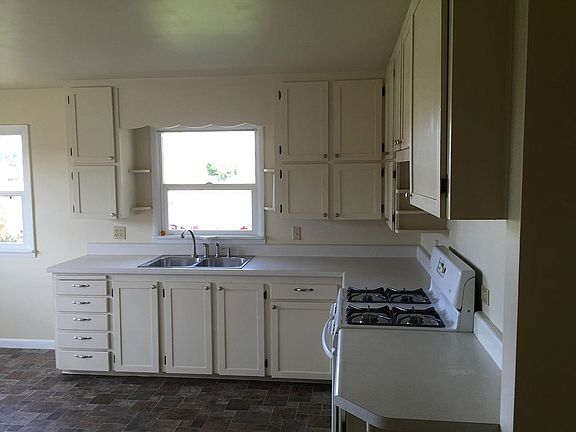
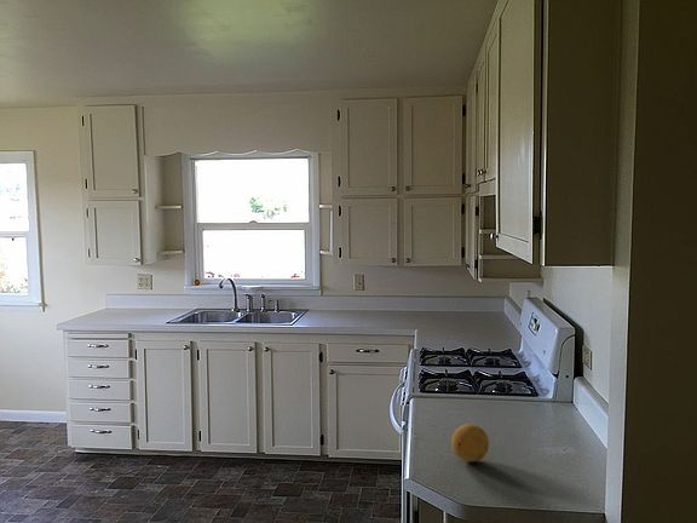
+ fruit [450,423,490,464]
